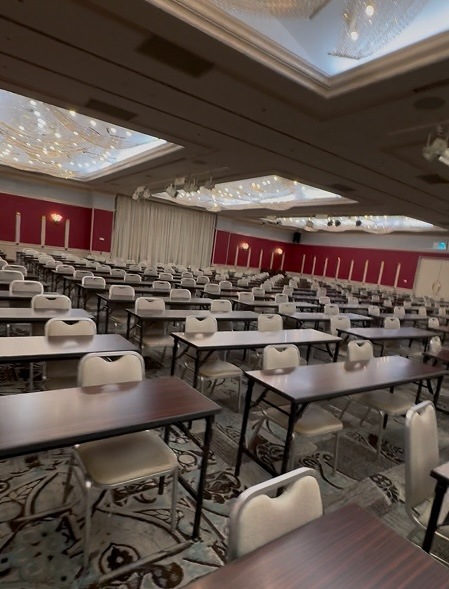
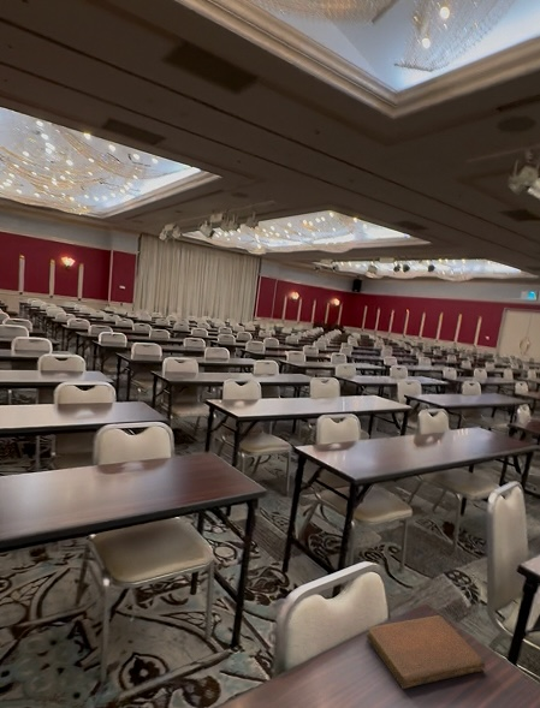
+ notebook [364,614,486,690]
